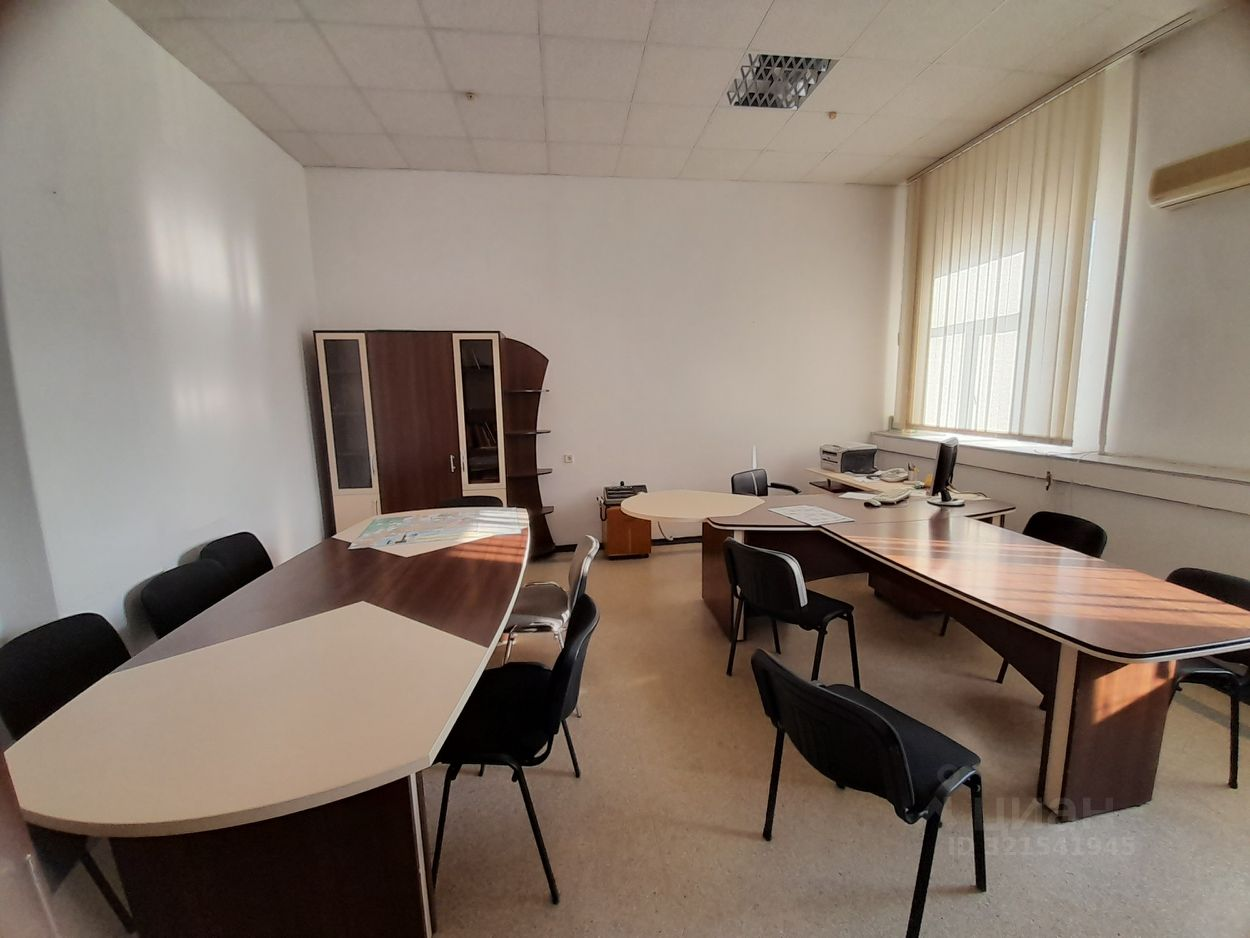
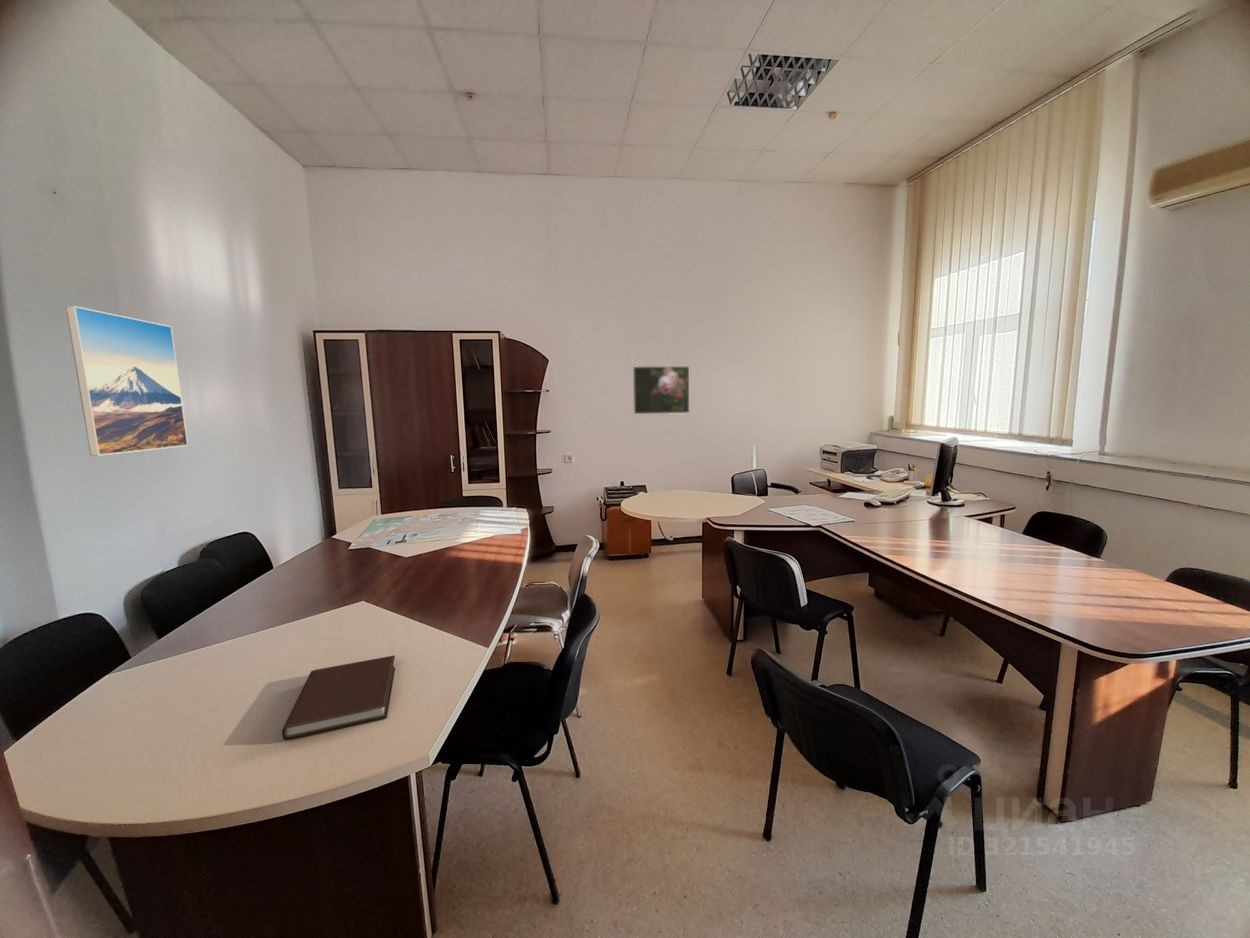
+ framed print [64,305,189,457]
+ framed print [632,365,691,415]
+ notebook [281,654,396,741]
